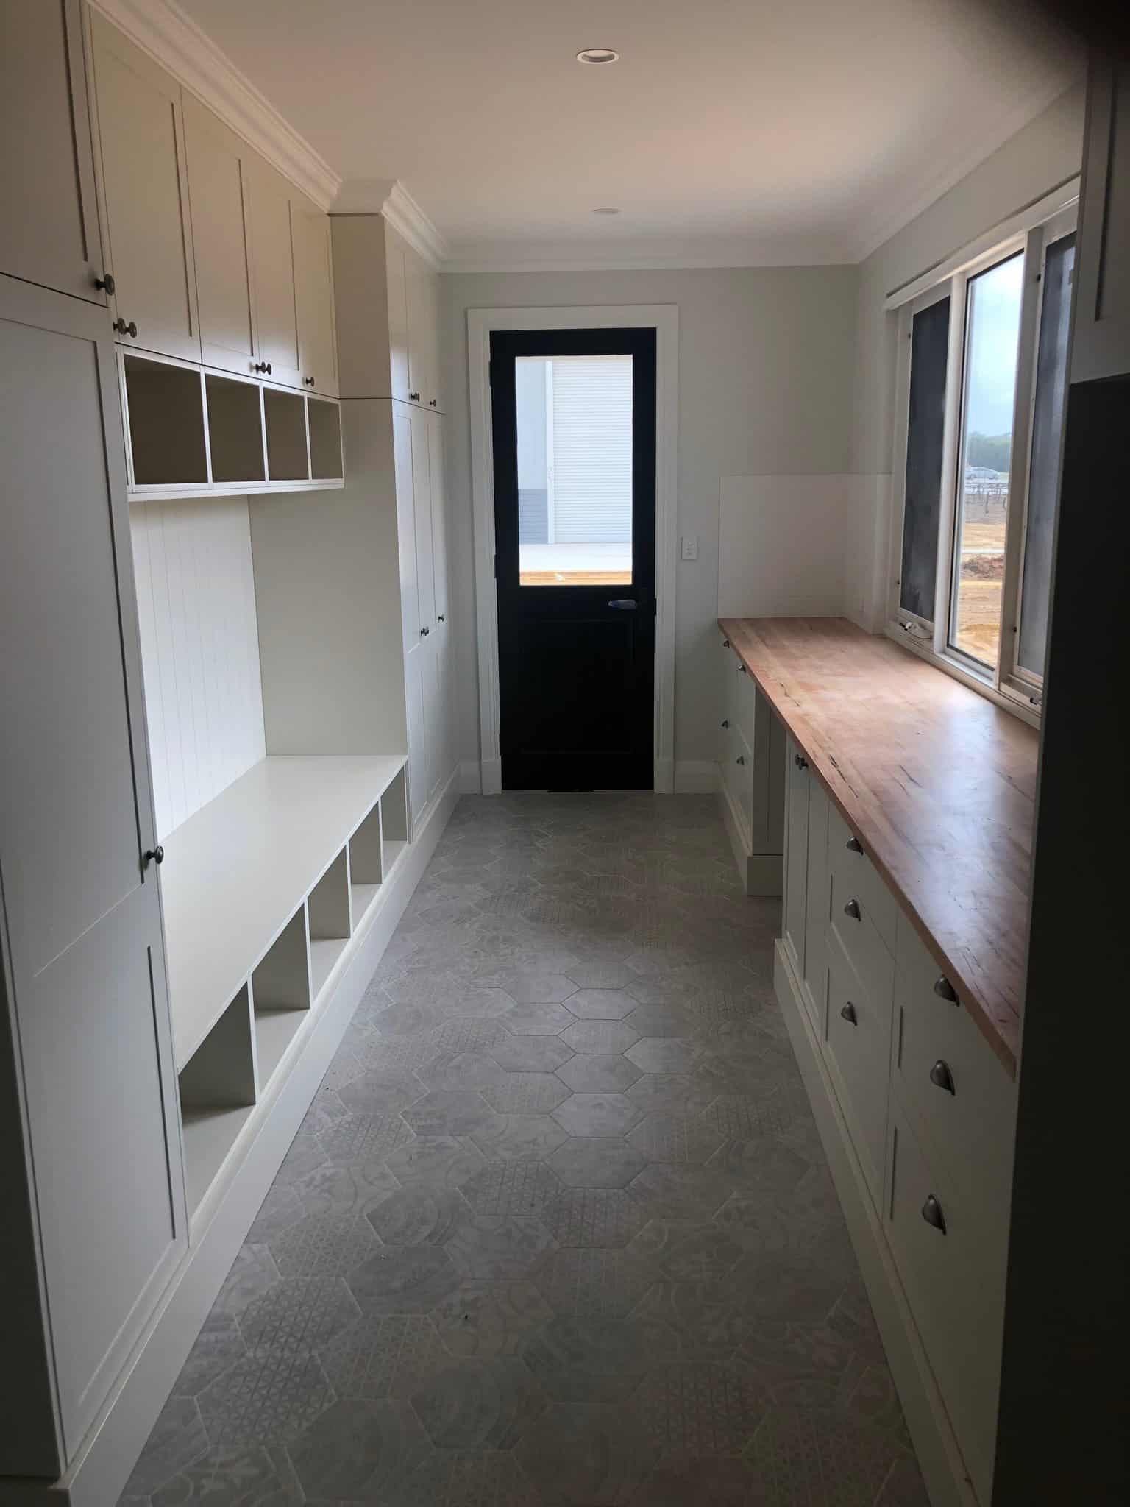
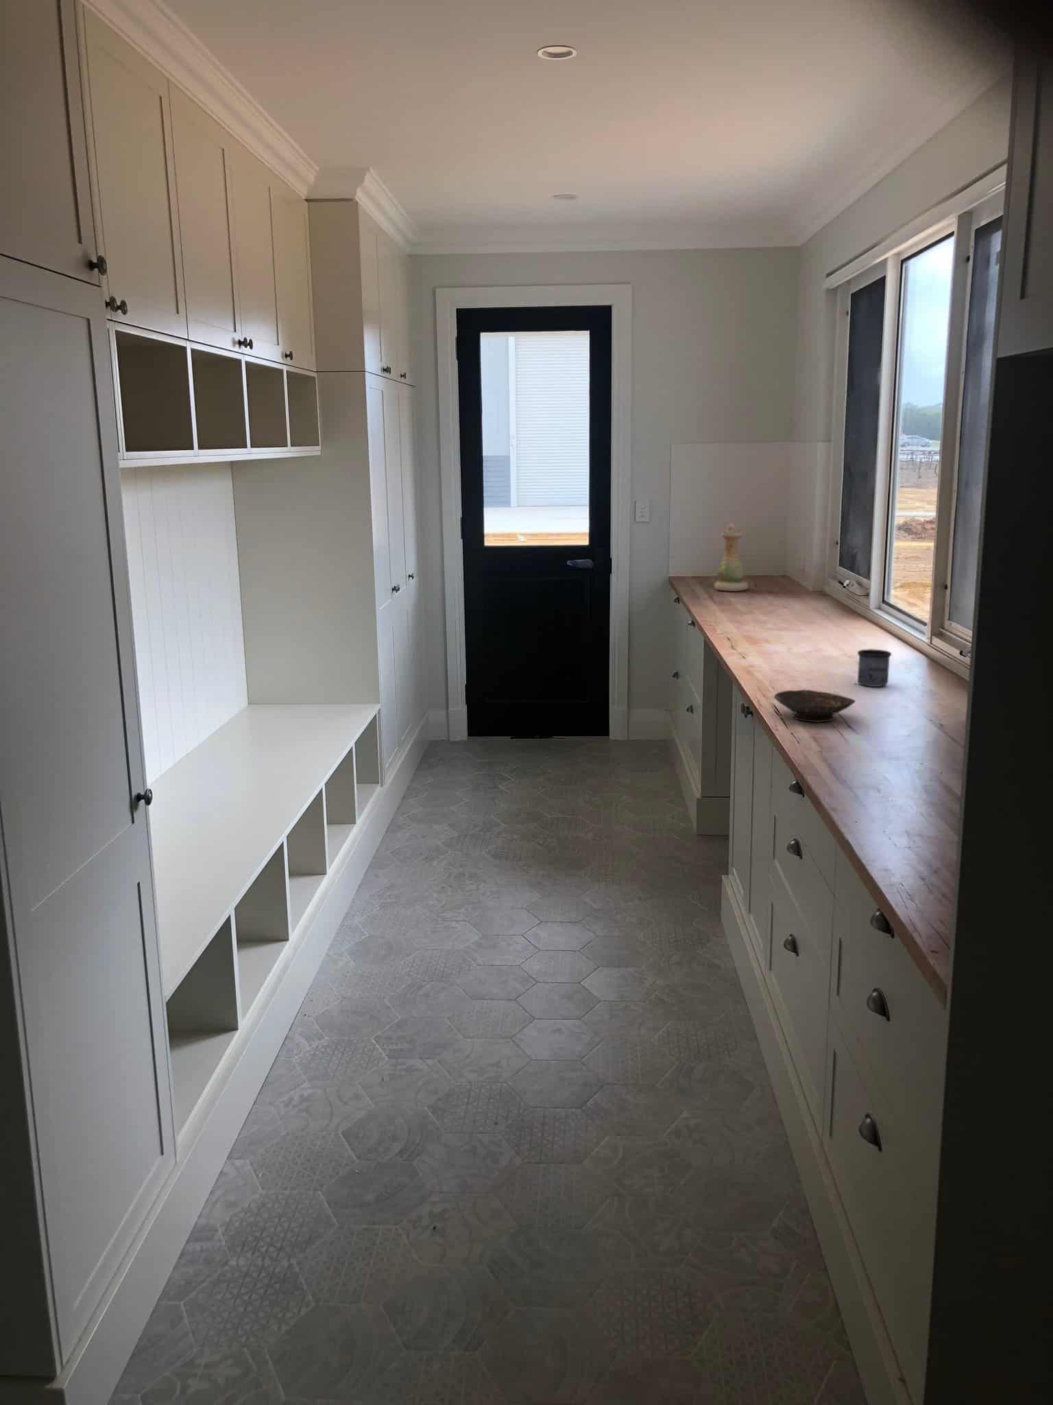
+ vase [713,523,749,592]
+ bowl [773,689,856,724]
+ mug [857,648,892,687]
